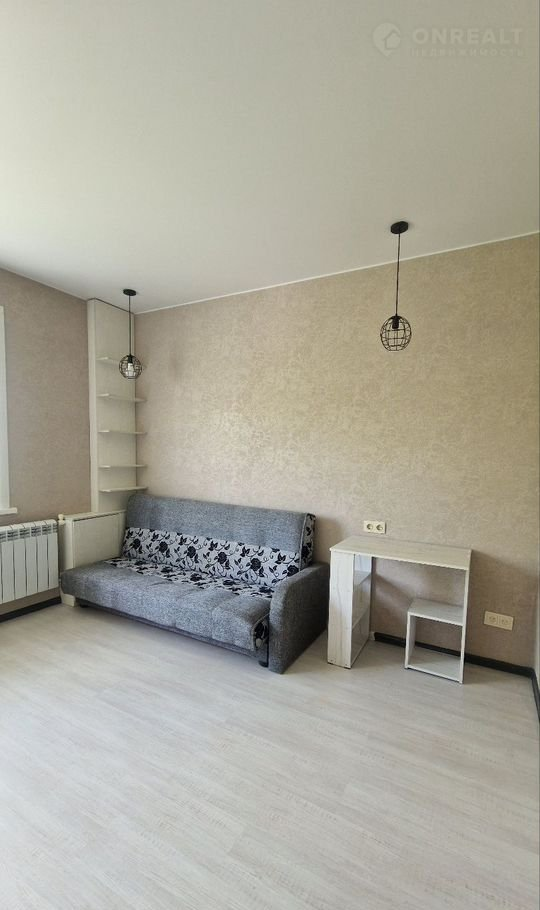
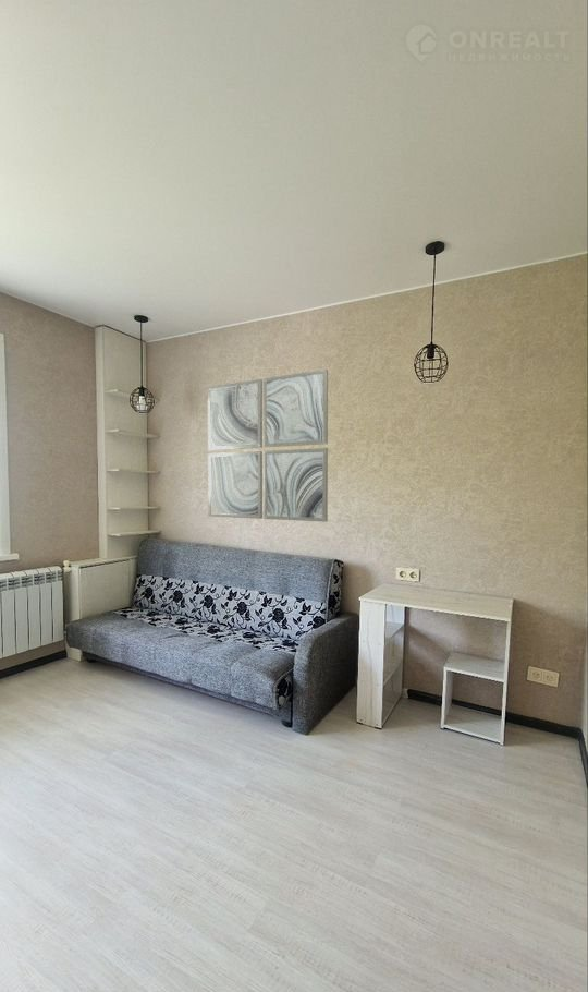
+ wall art [207,368,329,523]
